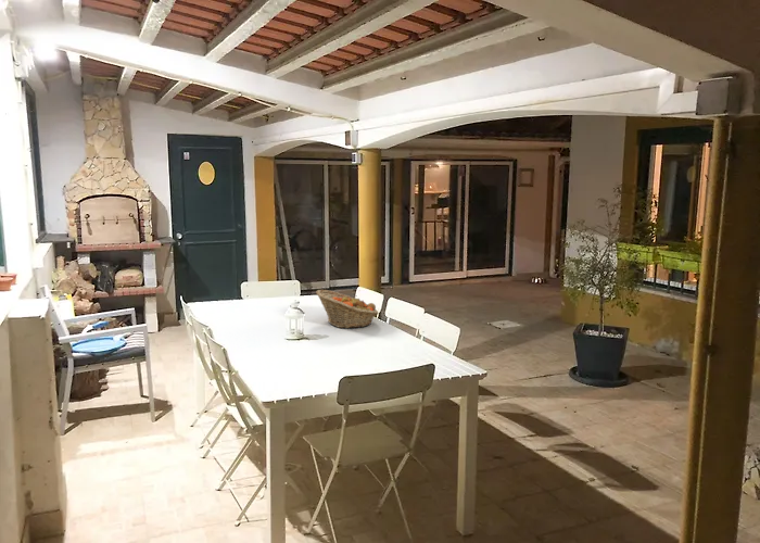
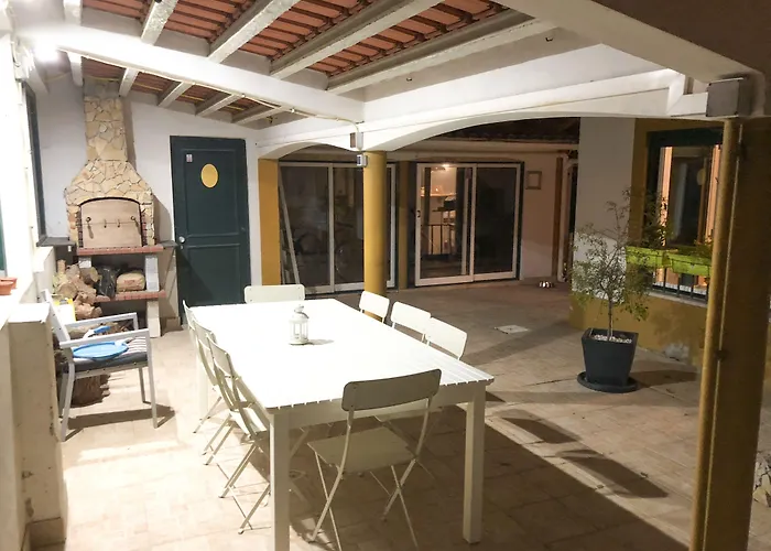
- fruit basket [315,289,379,329]
